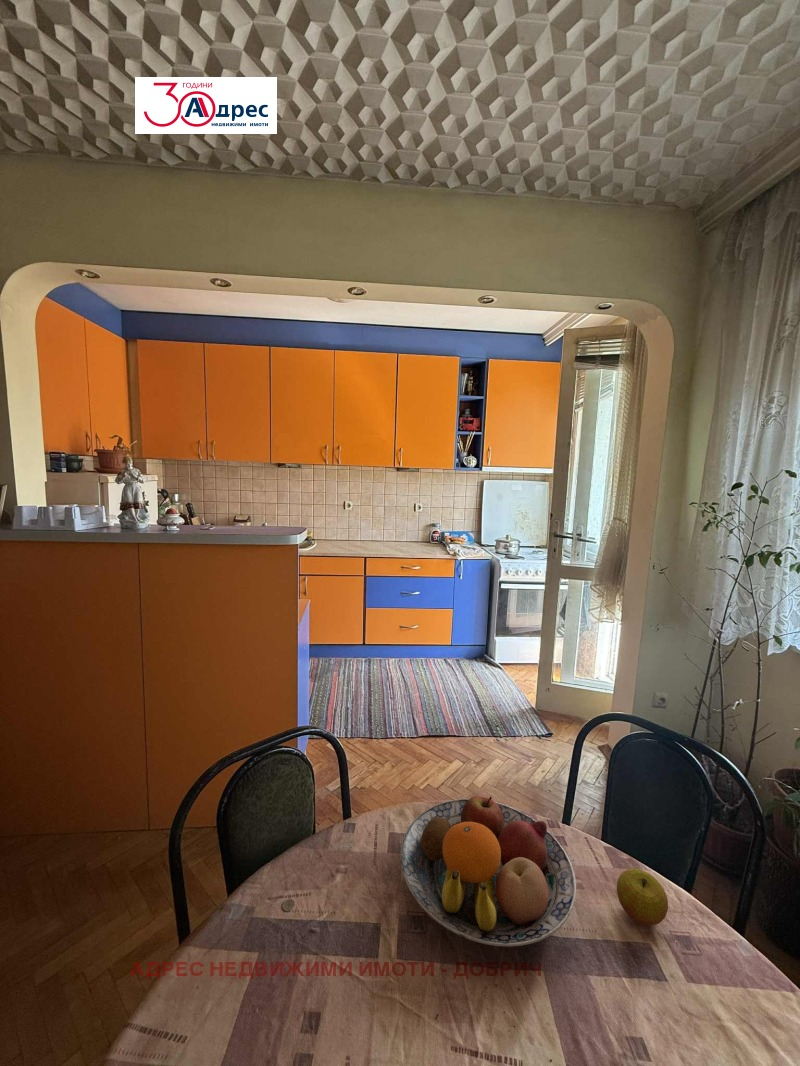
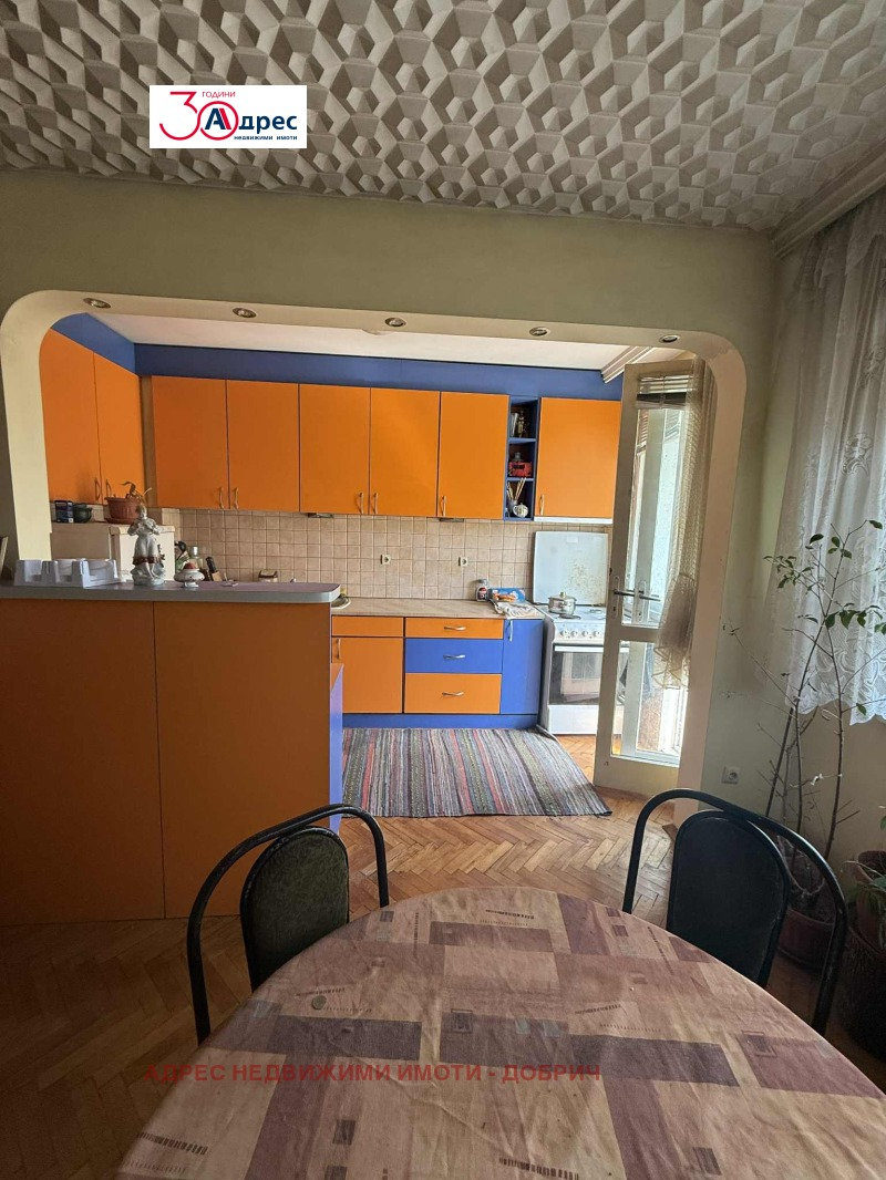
- fruit bowl [399,795,577,947]
- apple [616,868,669,926]
